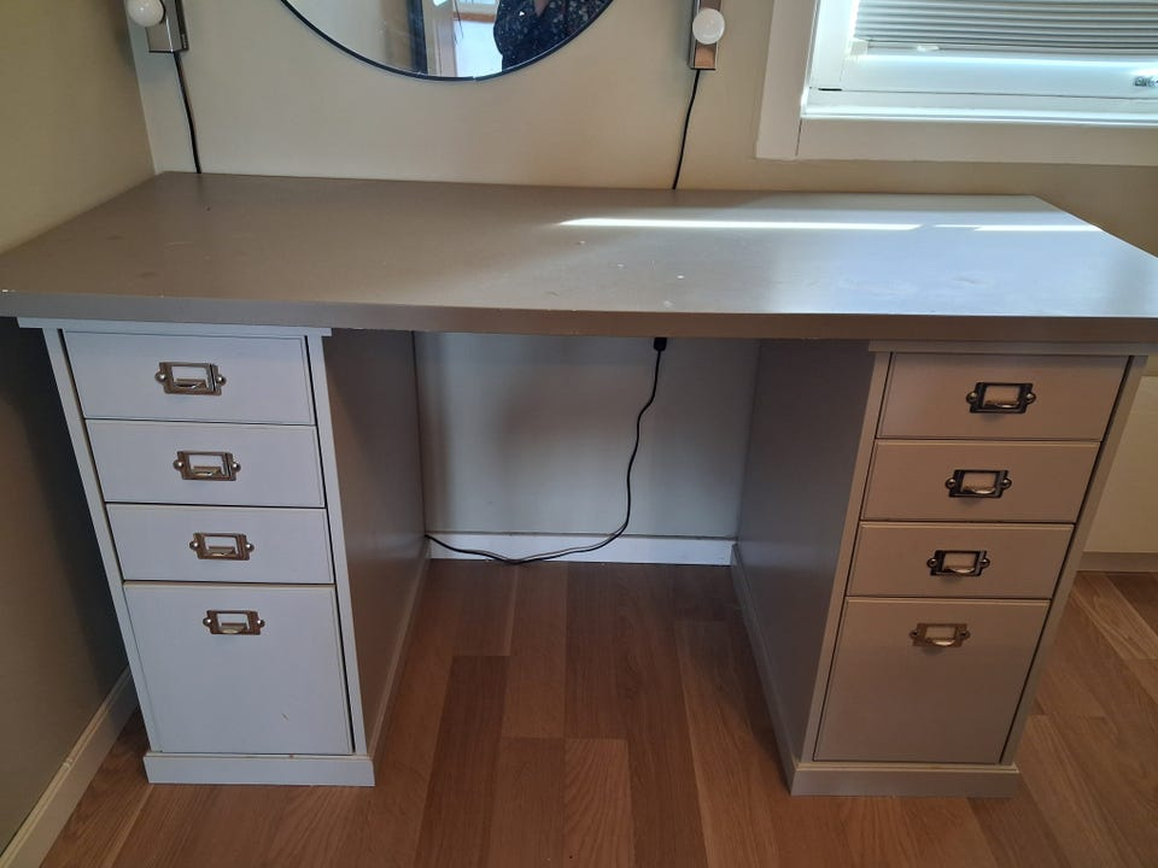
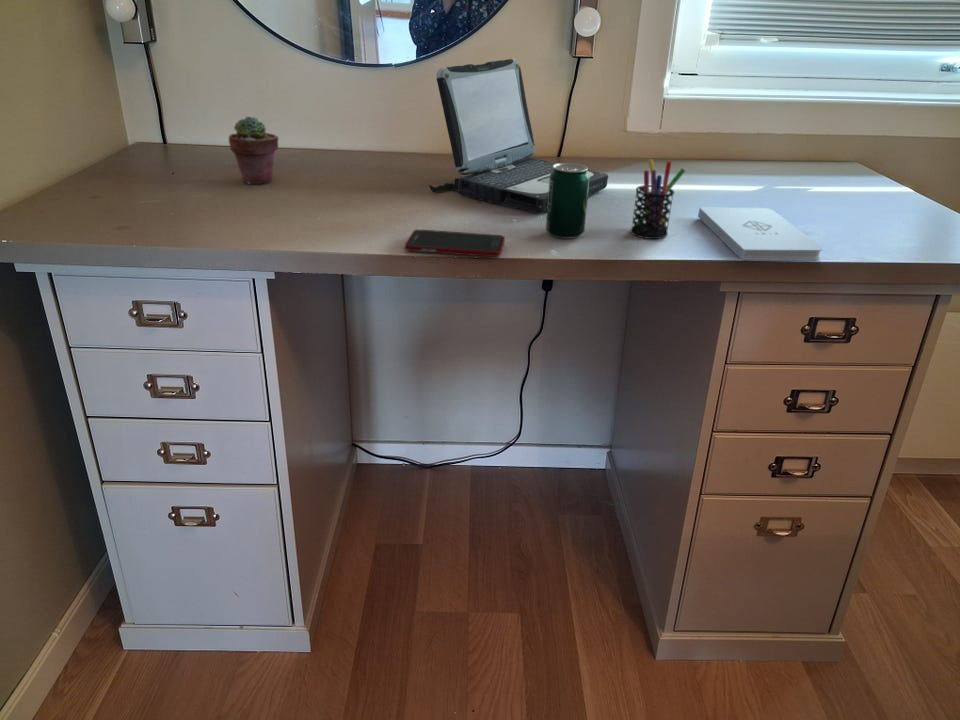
+ laptop [428,58,609,214]
+ pen holder [630,158,686,240]
+ cell phone [404,229,506,258]
+ beverage can [545,162,589,240]
+ notepad [697,206,823,261]
+ potted succulent [228,115,279,185]
